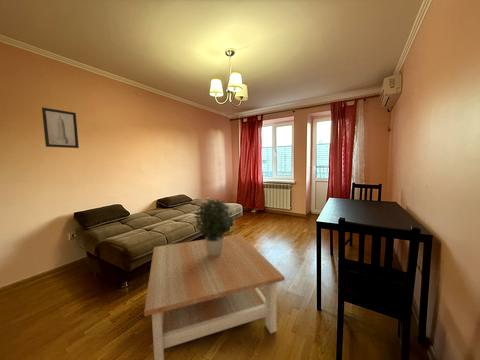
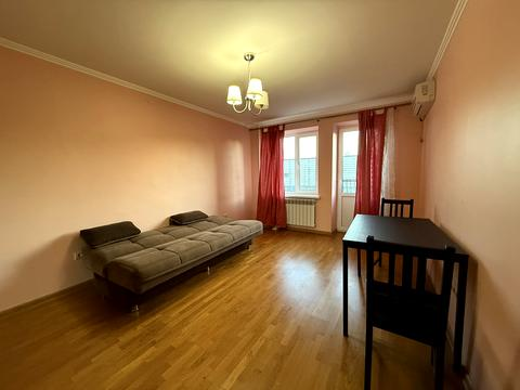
- wall art [41,106,80,149]
- coffee table [143,233,286,360]
- potted plant [193,198,236,258]
